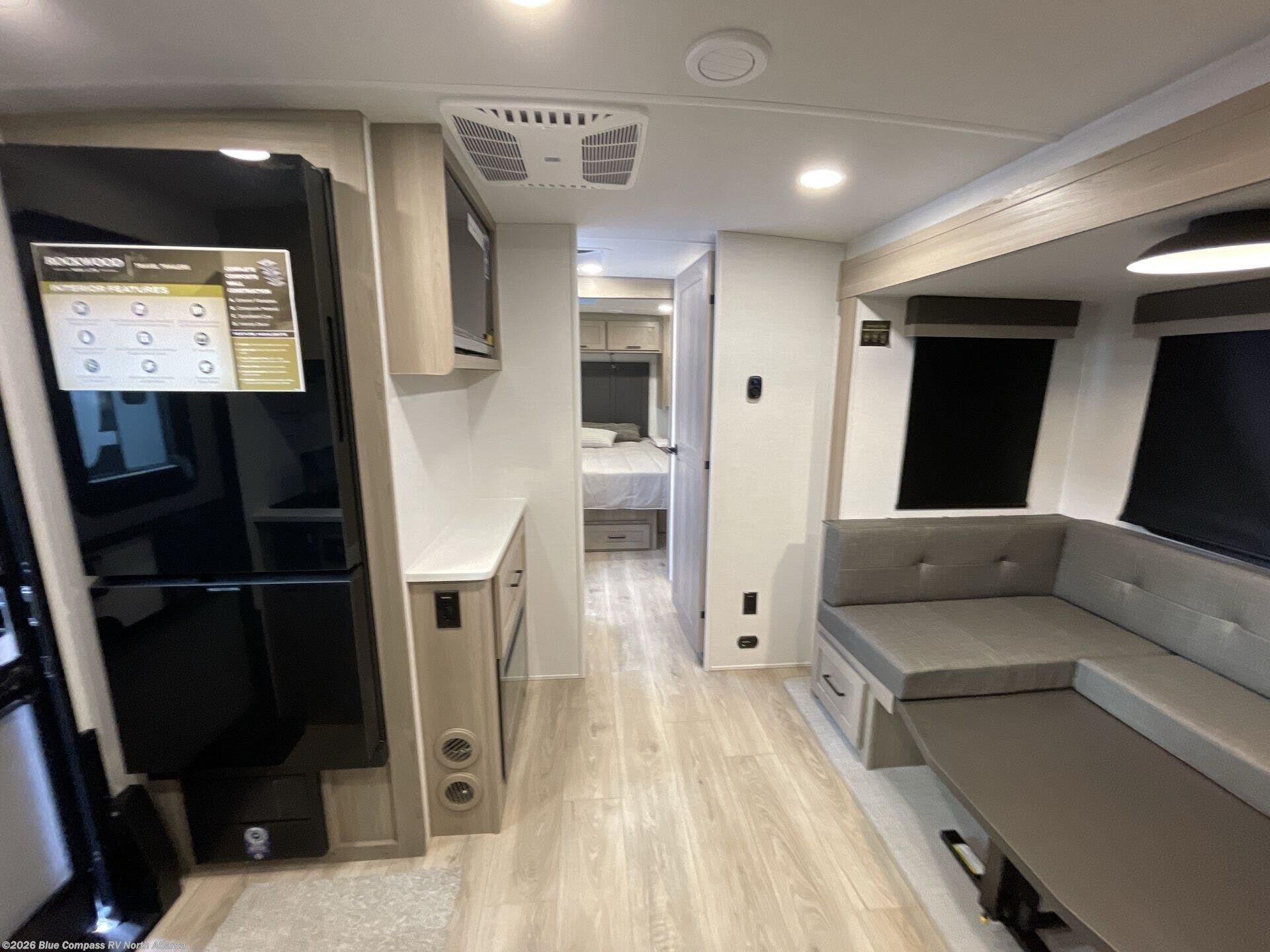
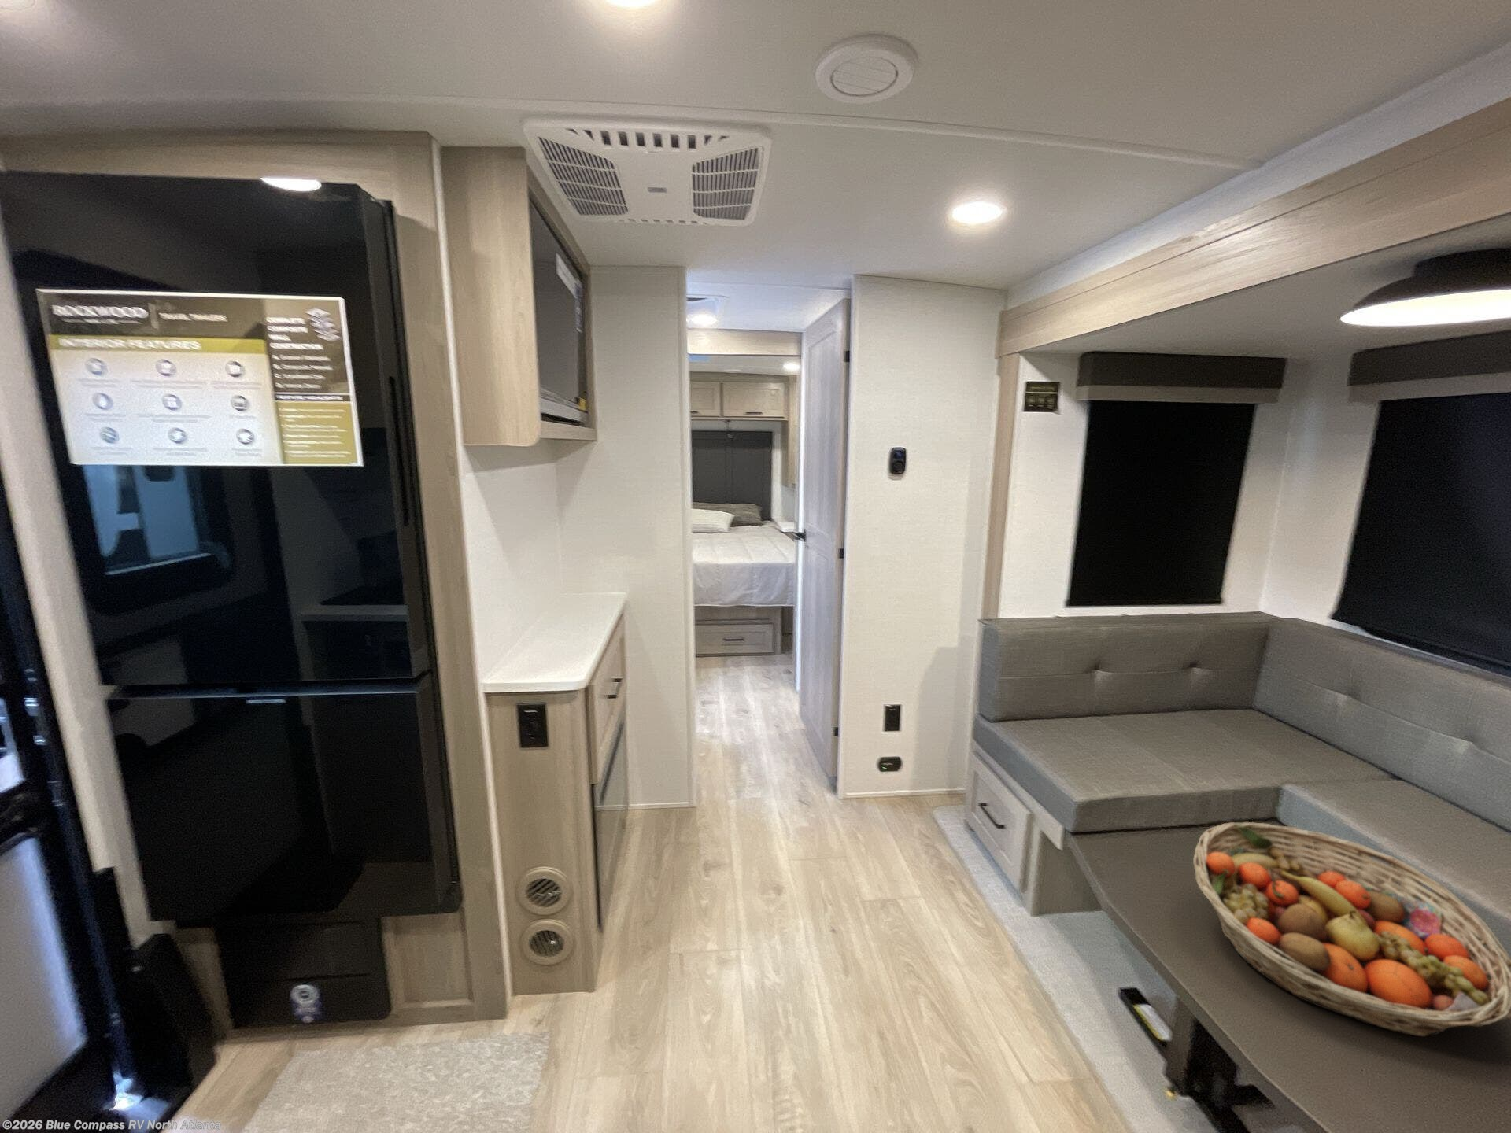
+ fruit basket [1192,821,1511,1038]
